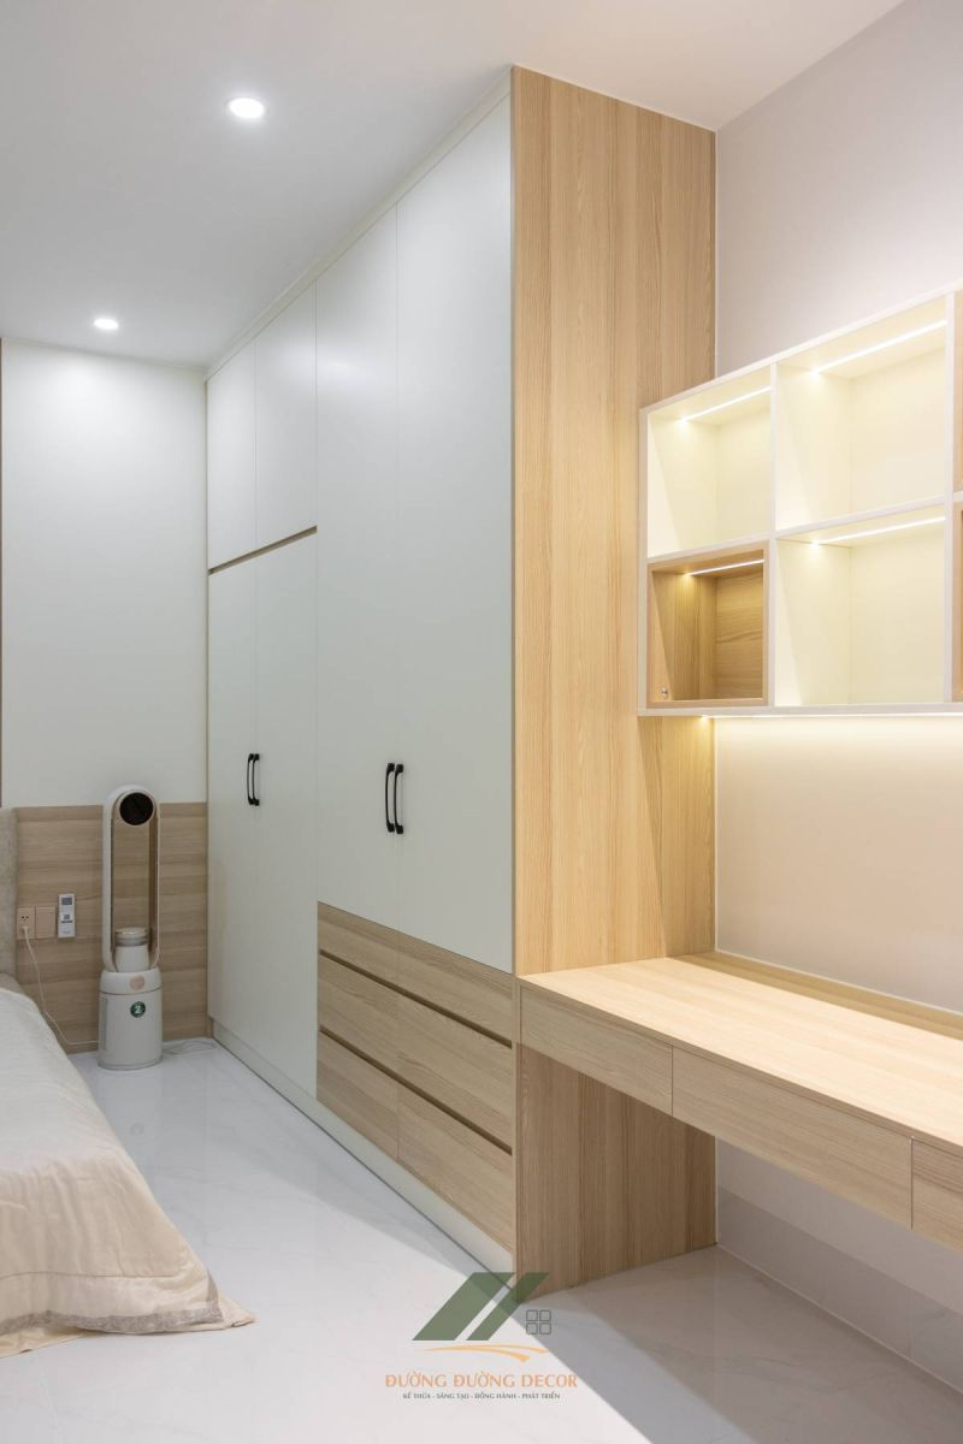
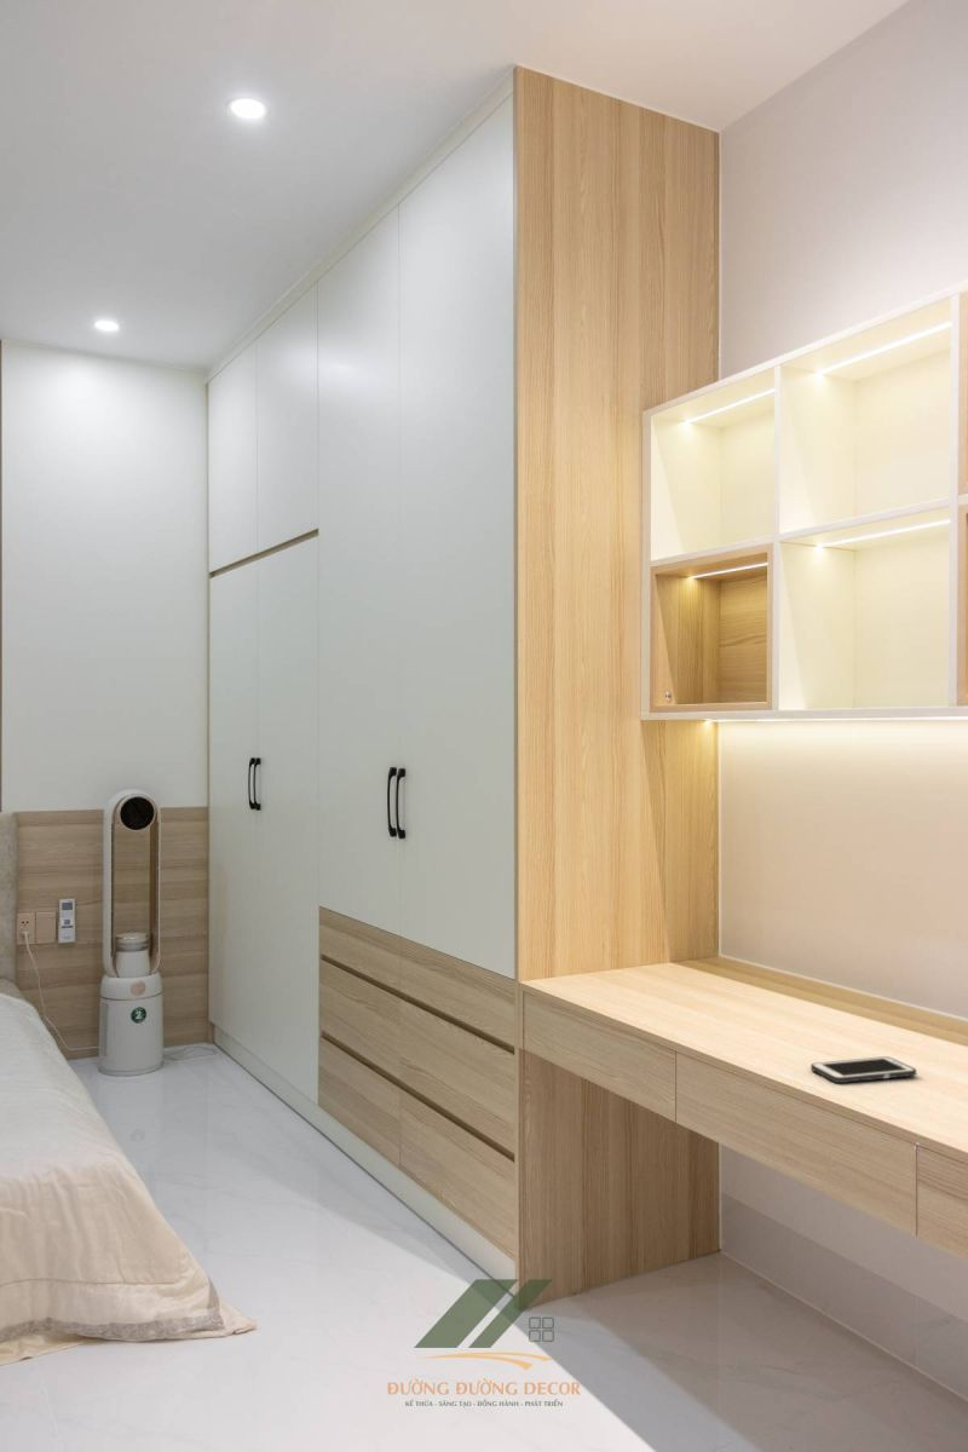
+ cell phone [809,1055,917,1084]
